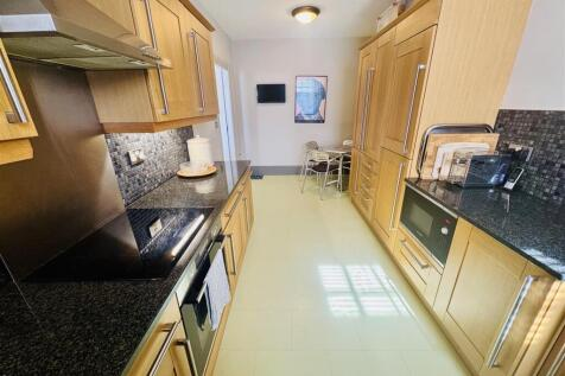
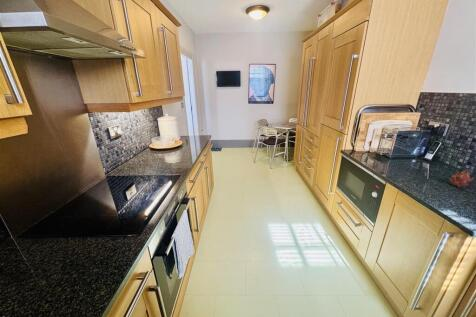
+ fruit [449,169,475,188]
